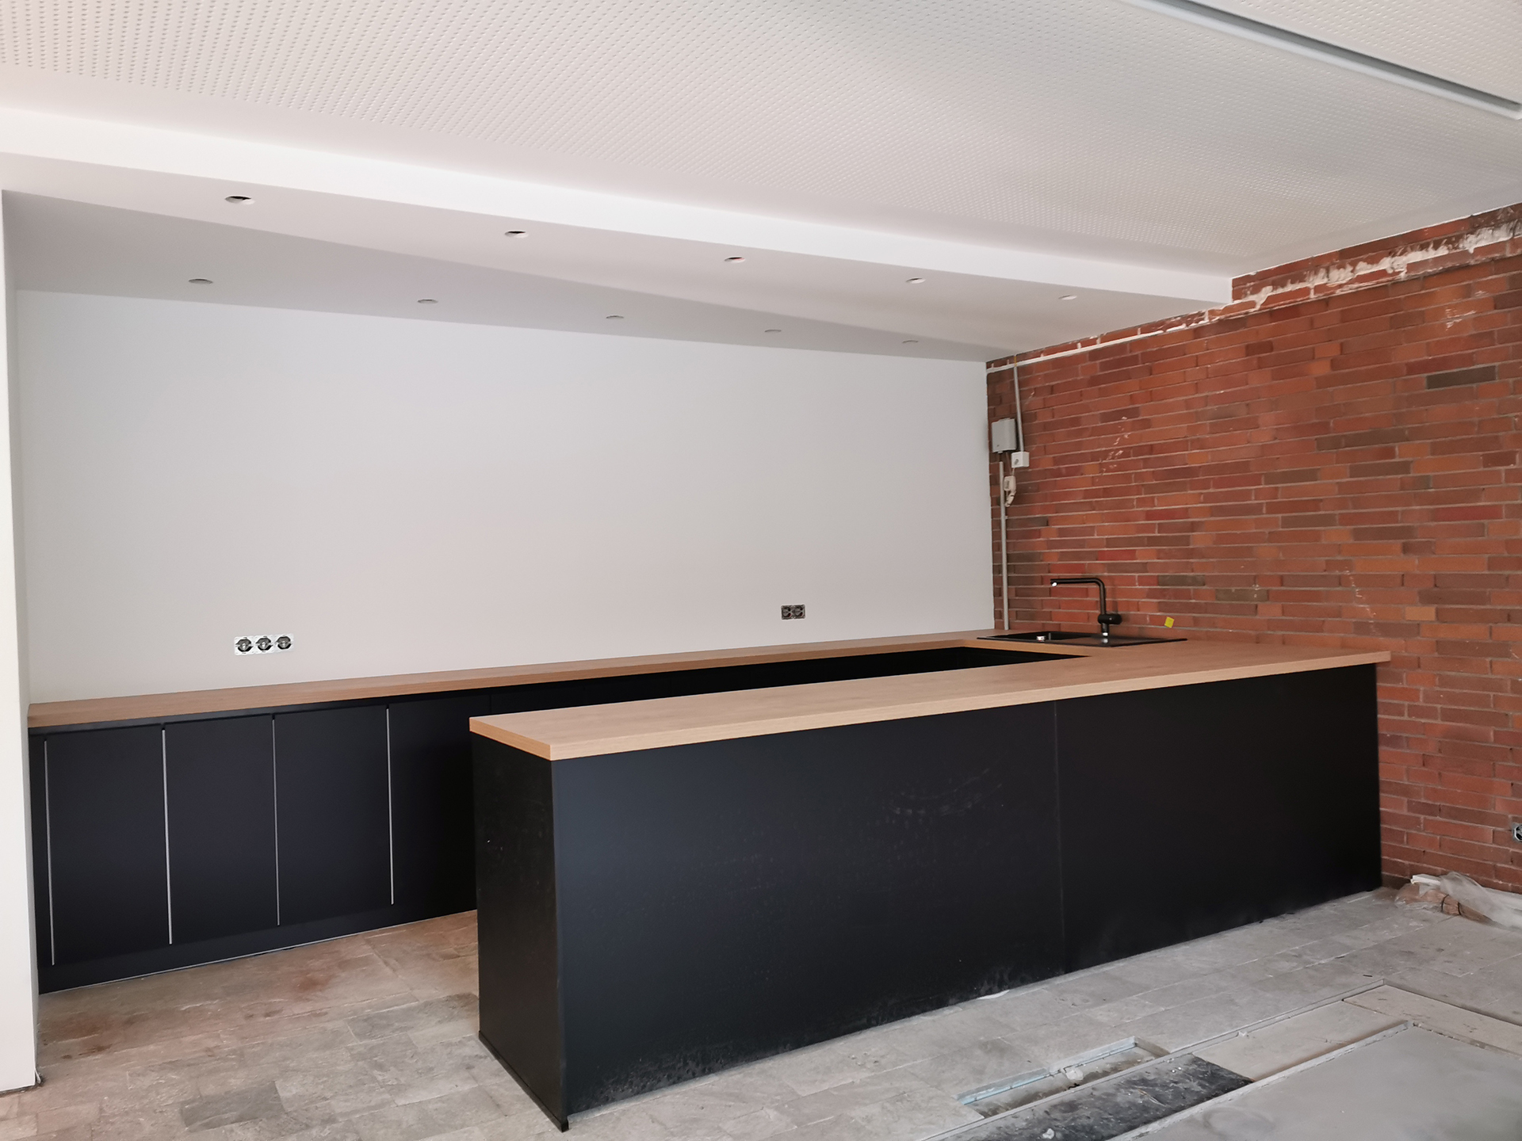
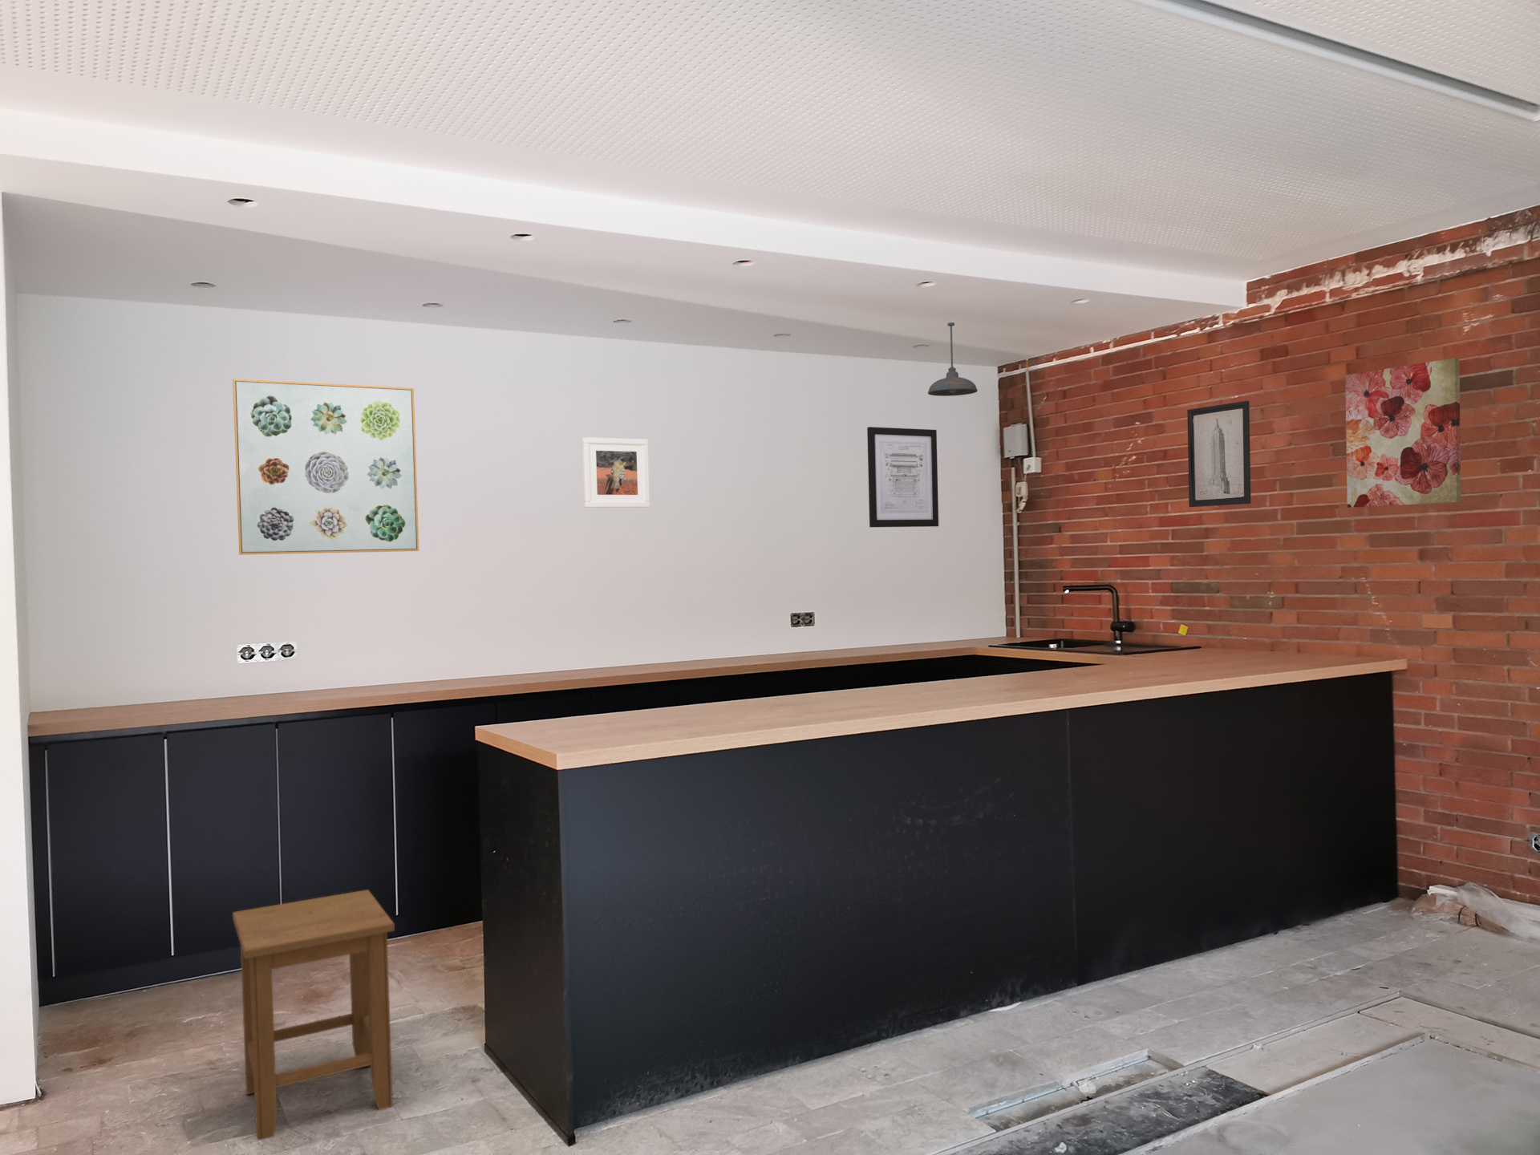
+ wall art [1345,357,1462,508]
+ wall art [1186,400,1253,507]
+ wall art [232,377,420,556]
+ pendant light [928,322,979,397]
+ stool [232,889,395,1142]
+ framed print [582,437,650,508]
+ wall art [866,426,940,528]
